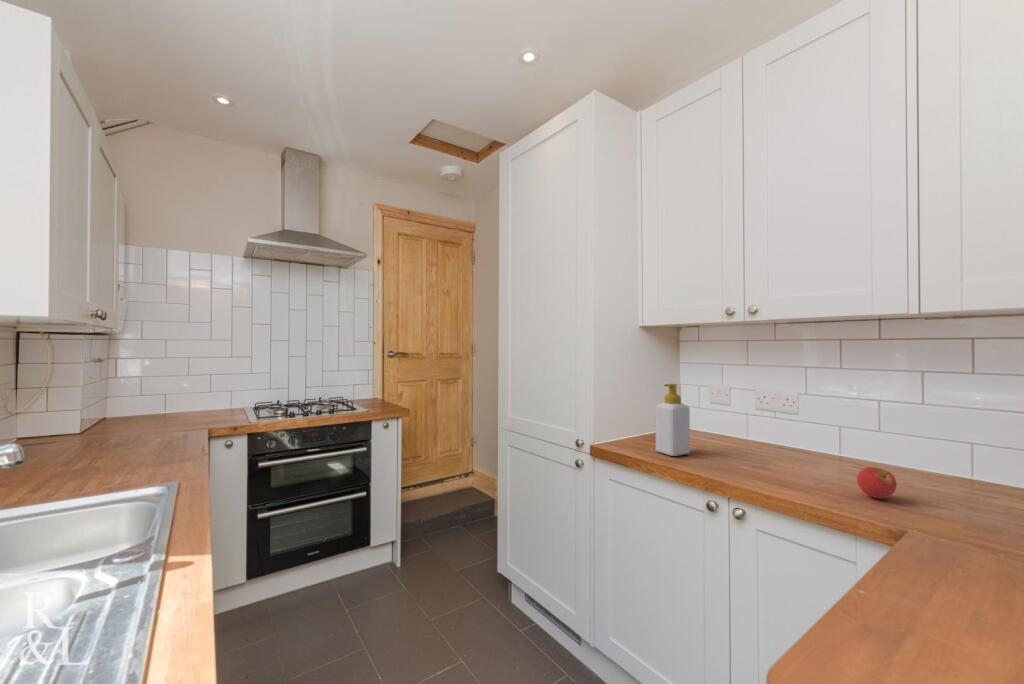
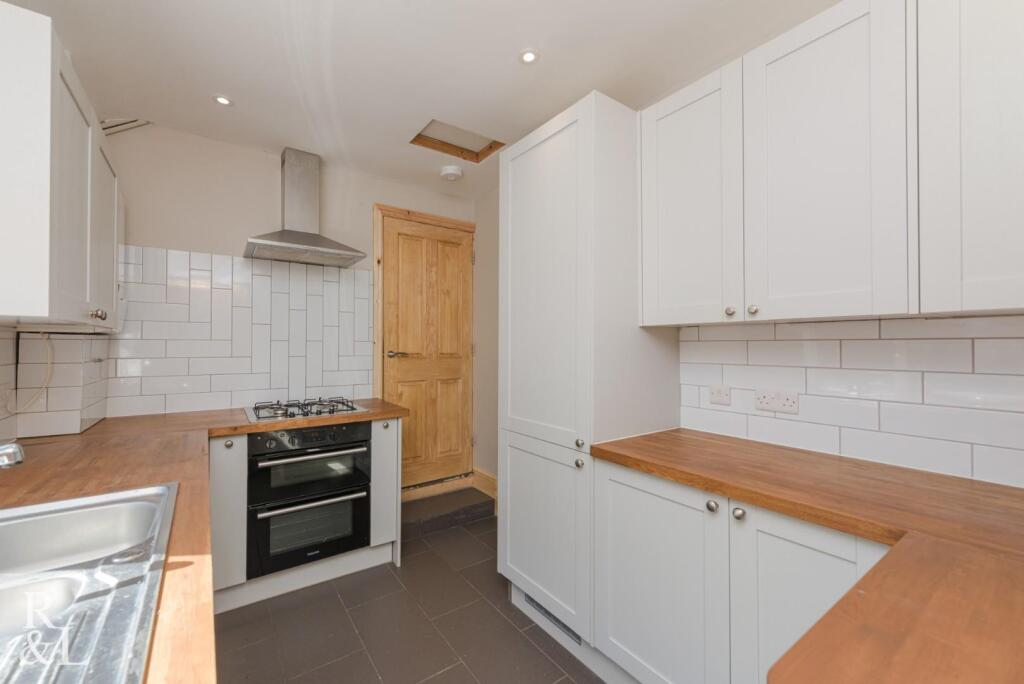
- fruit [856,466,898,500]
- soap bottle [655,383,691,457]
